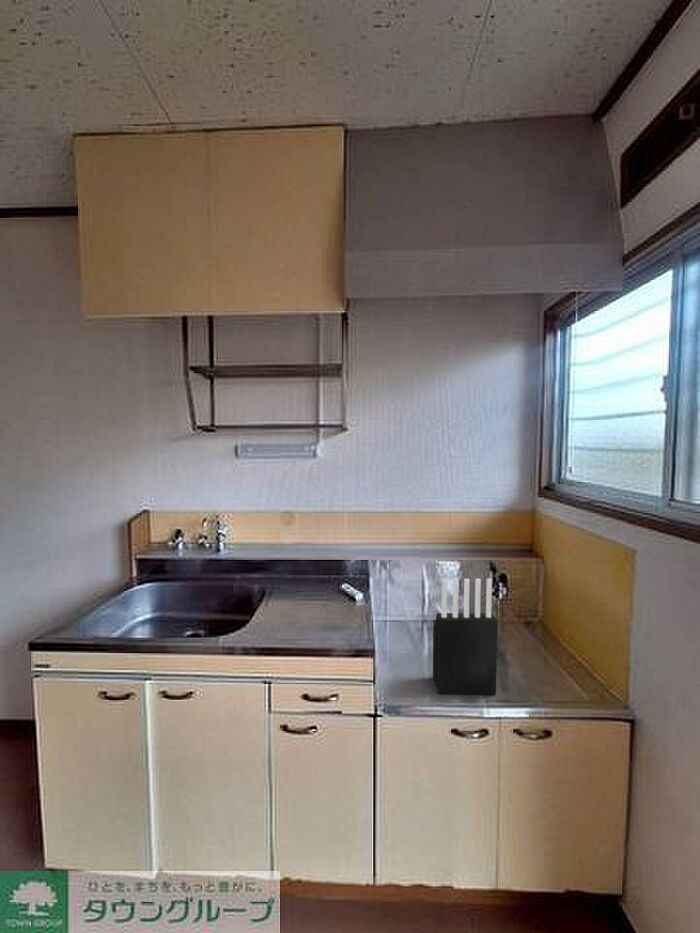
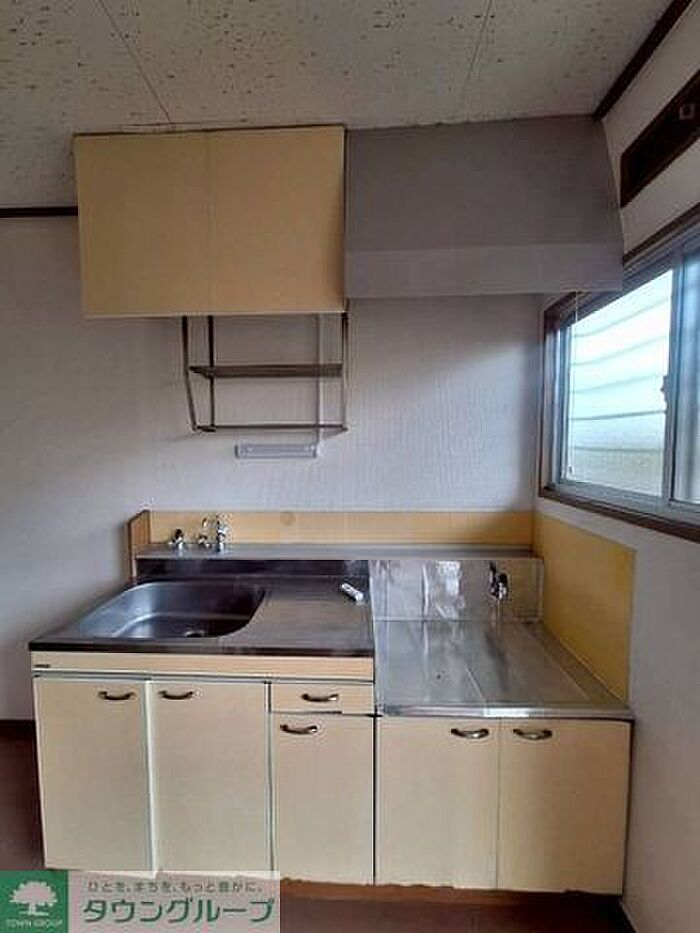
- knife block [432,578,499,695]
